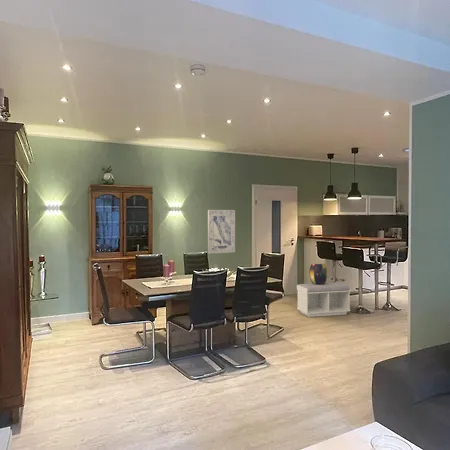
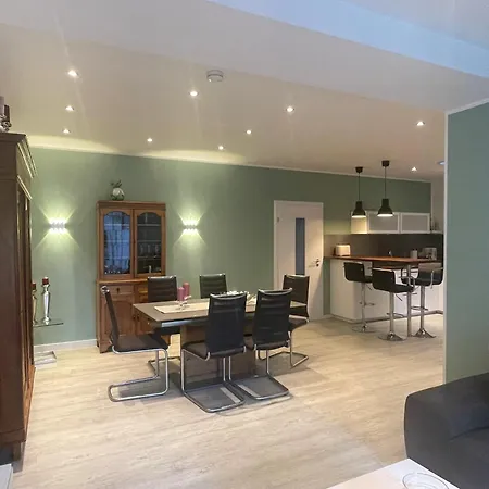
- decorative urn [308,263,329,284]
- wall art [207,209,236,255]
- bench [296,281,352,318]
